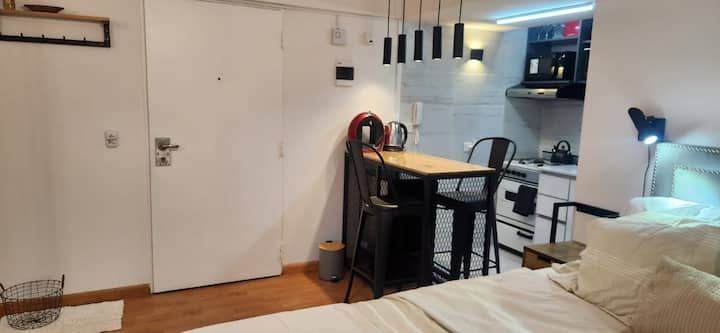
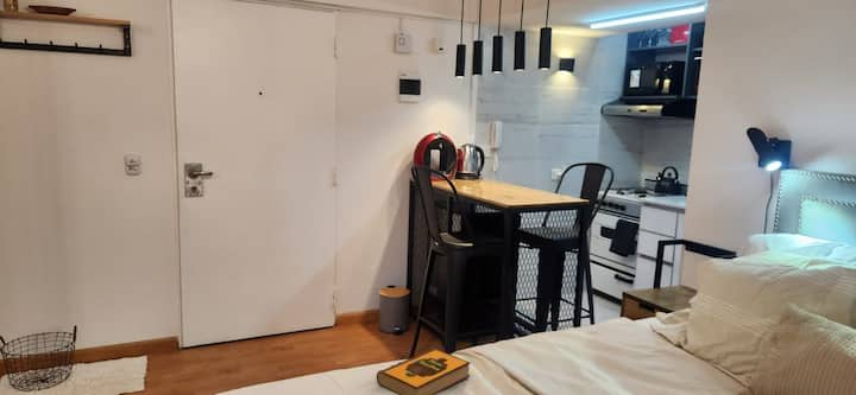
+ hardback book [376,348,472,395]
